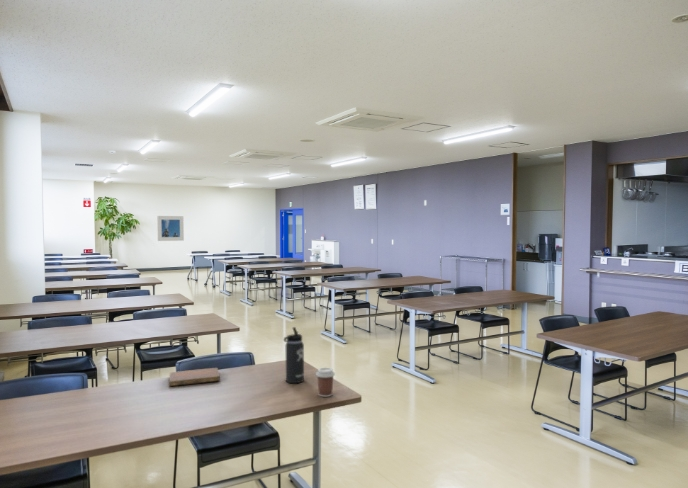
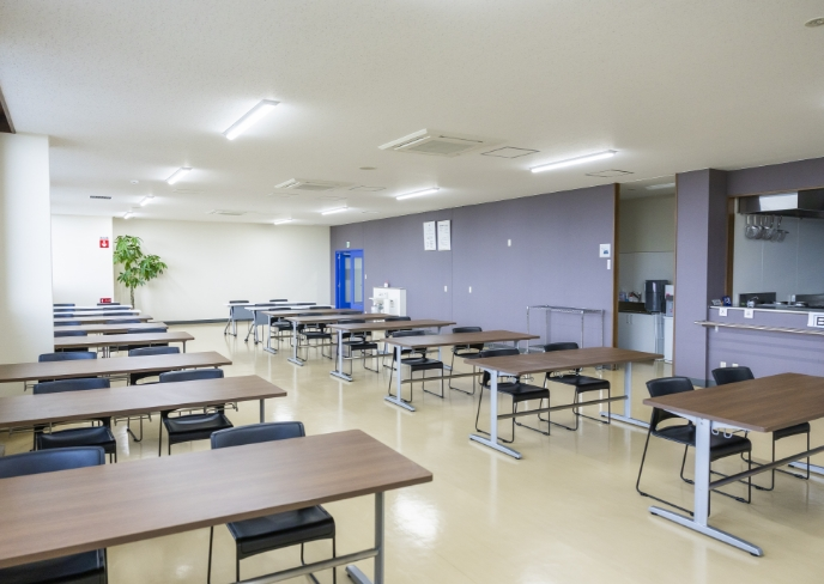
- thermos bottle [283,326,305,384]
- coffee cup [315,367,336,398]
- notebook [168,367,221,387]
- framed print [156,215,185,242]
